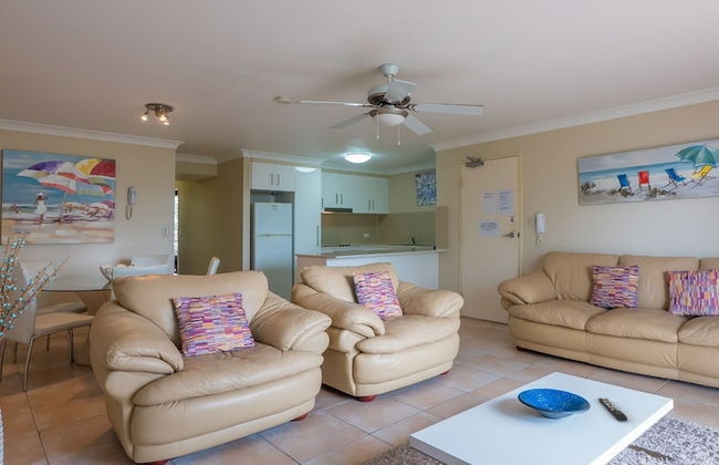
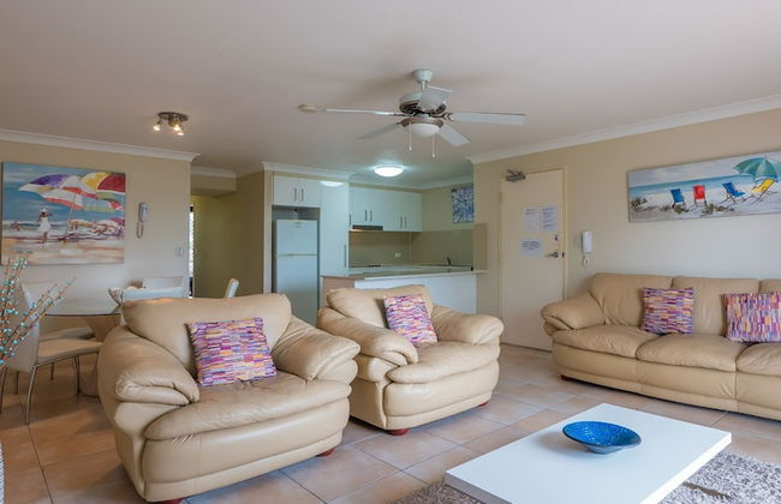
- remote control [597,397,628,422]
